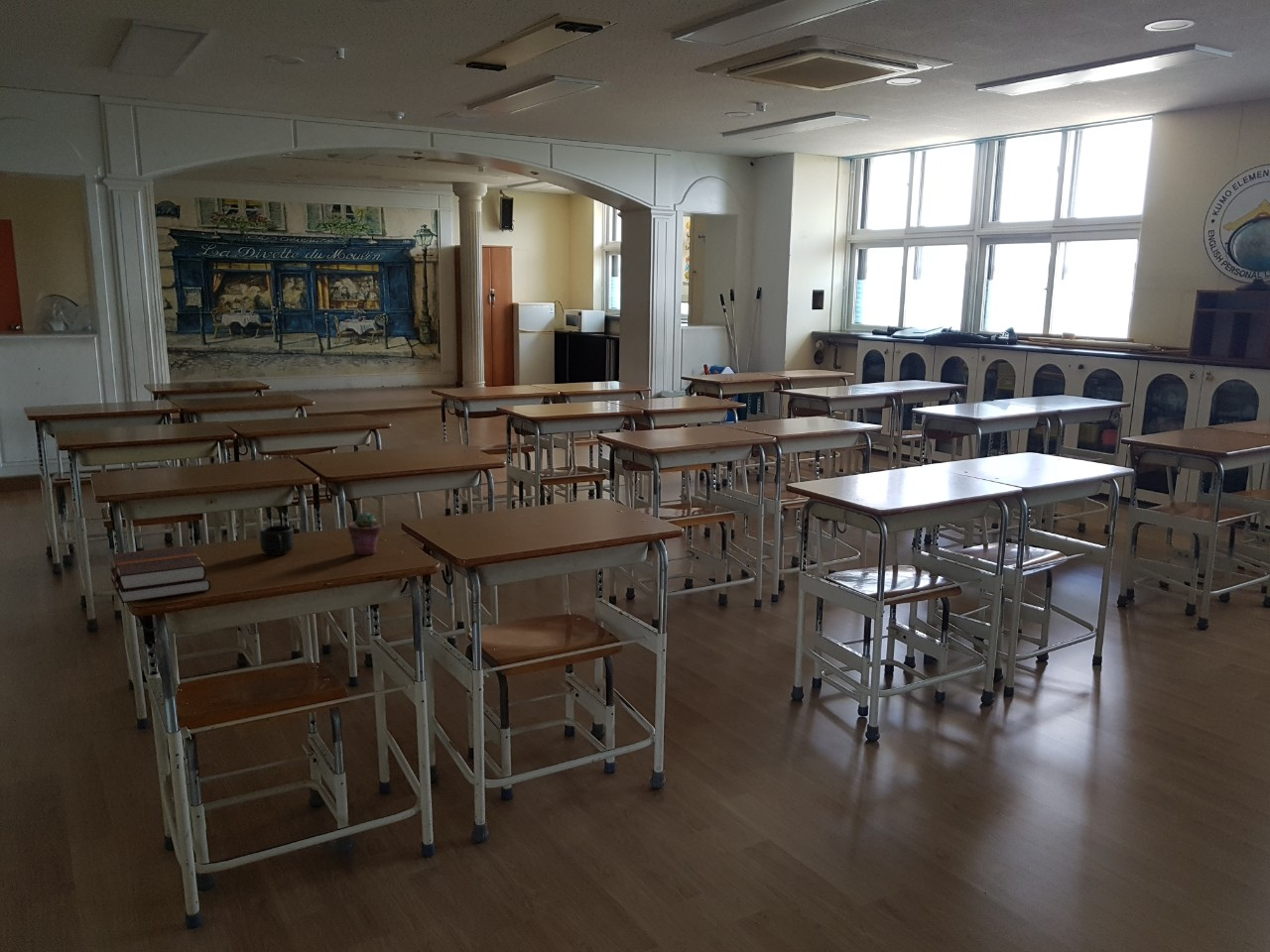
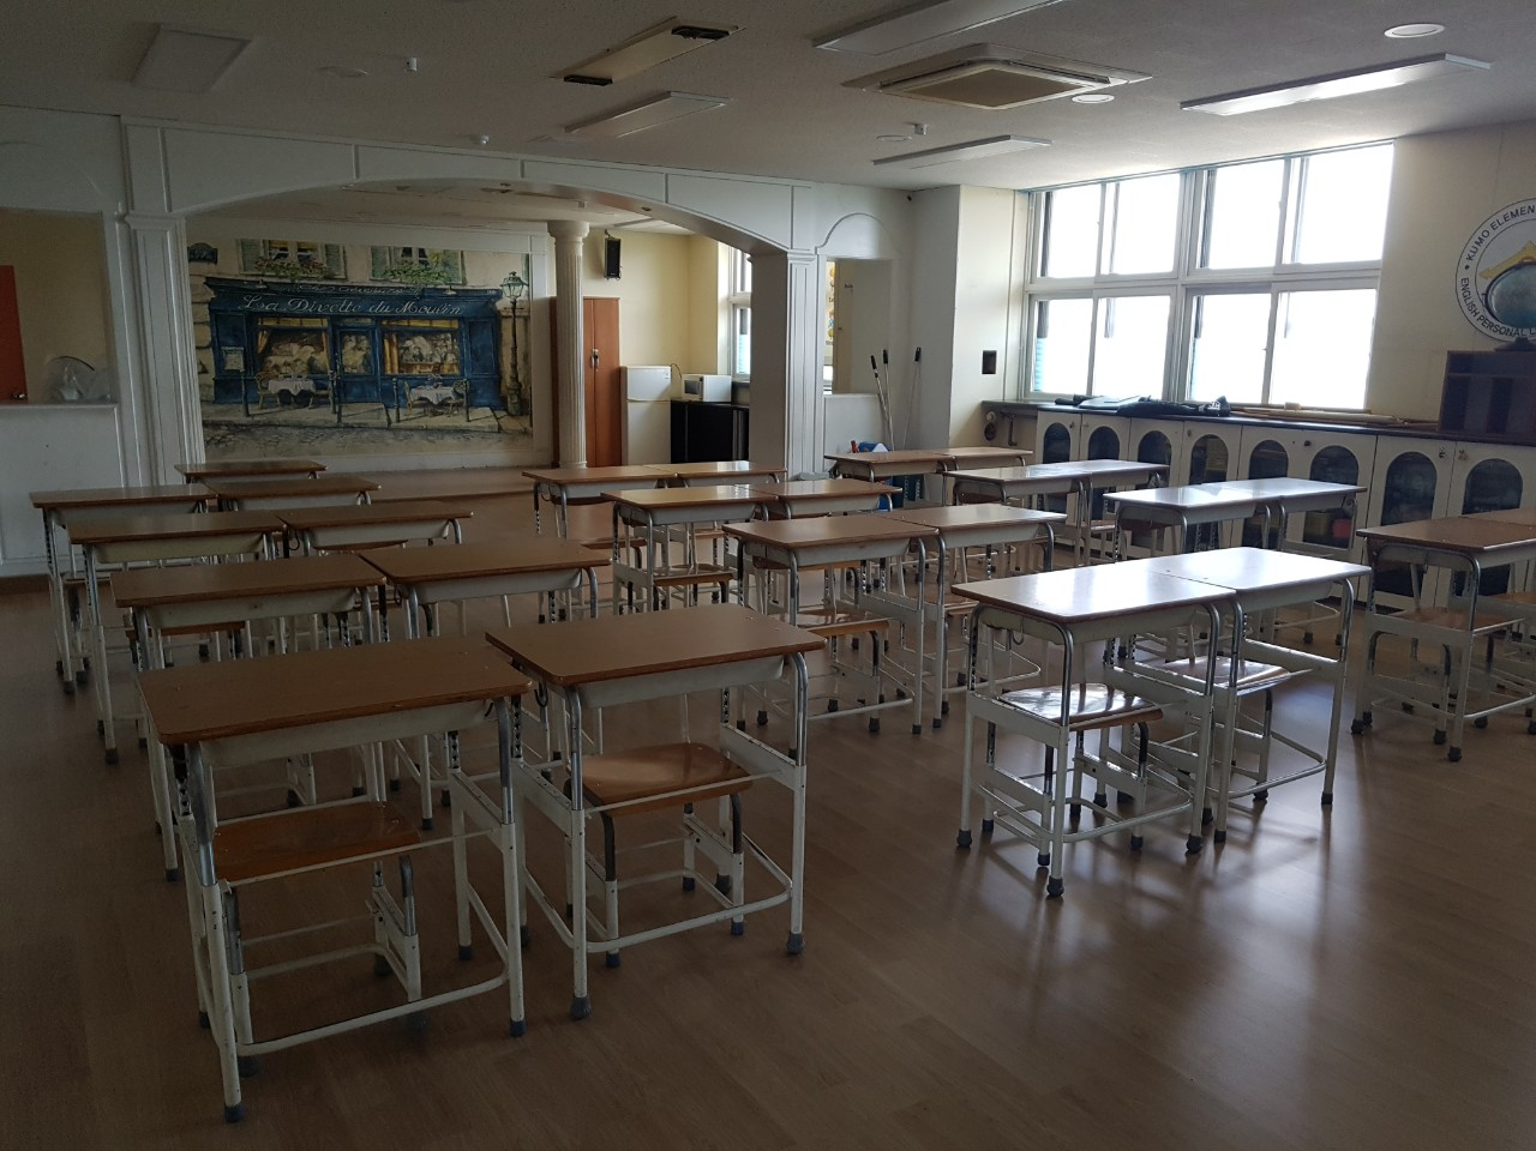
- mug [259,525,295,556]
- potted succulent [347,511,382,556]
- hardback book [109,544,212,604]
